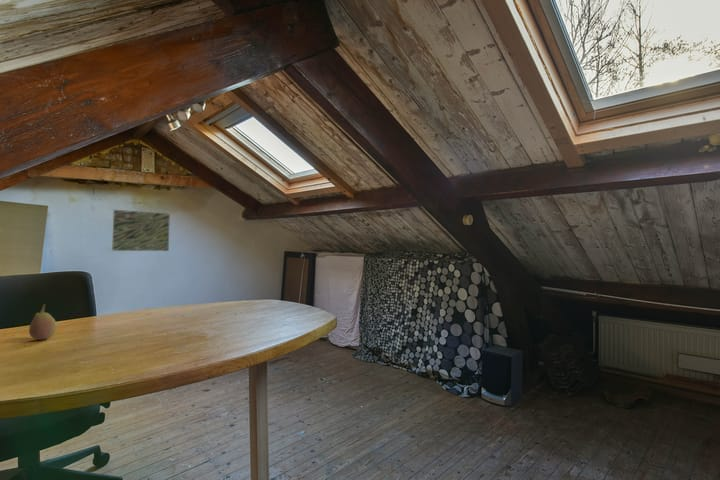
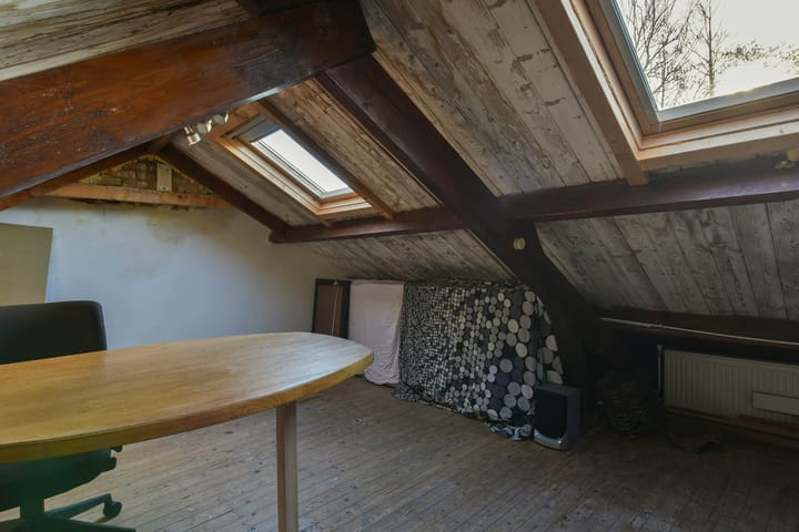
- fruit [28,303,57,341]
- wall art [111,209,171,252]
